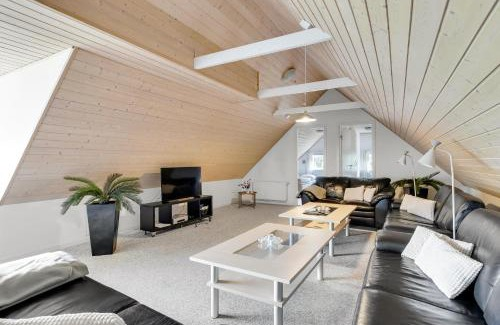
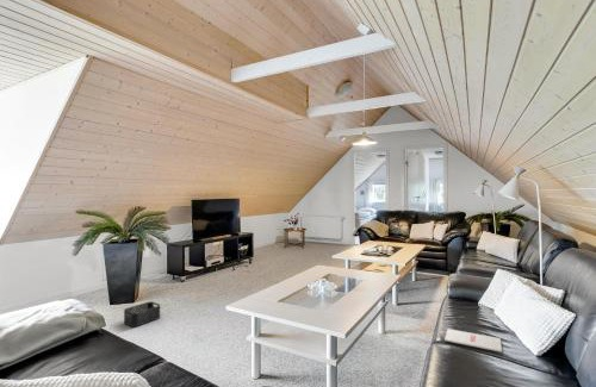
+ magazine [443,327,503,354]
+ storage bin [123,300,161,327]
